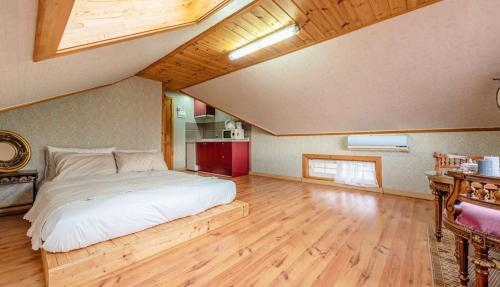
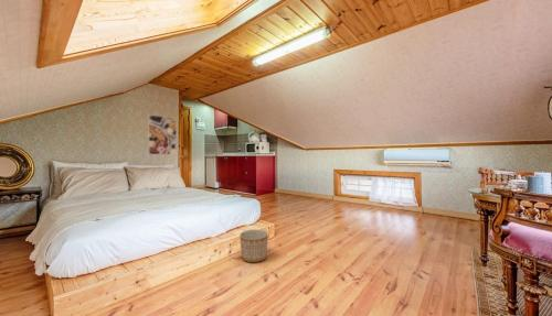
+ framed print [147,113,178,155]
+ planter [238,228,269,263]
